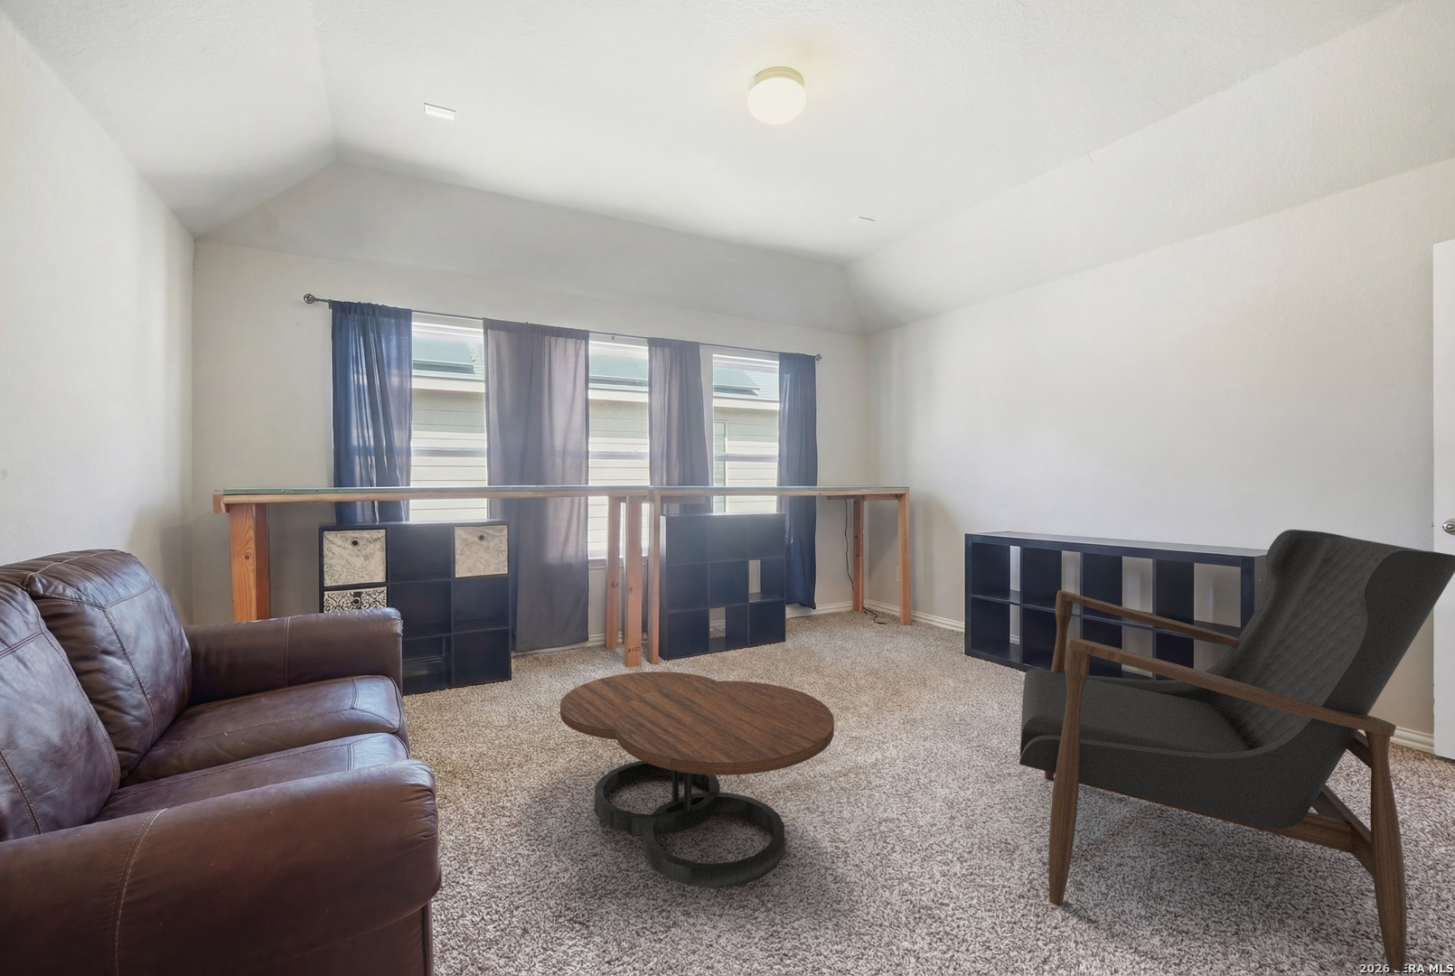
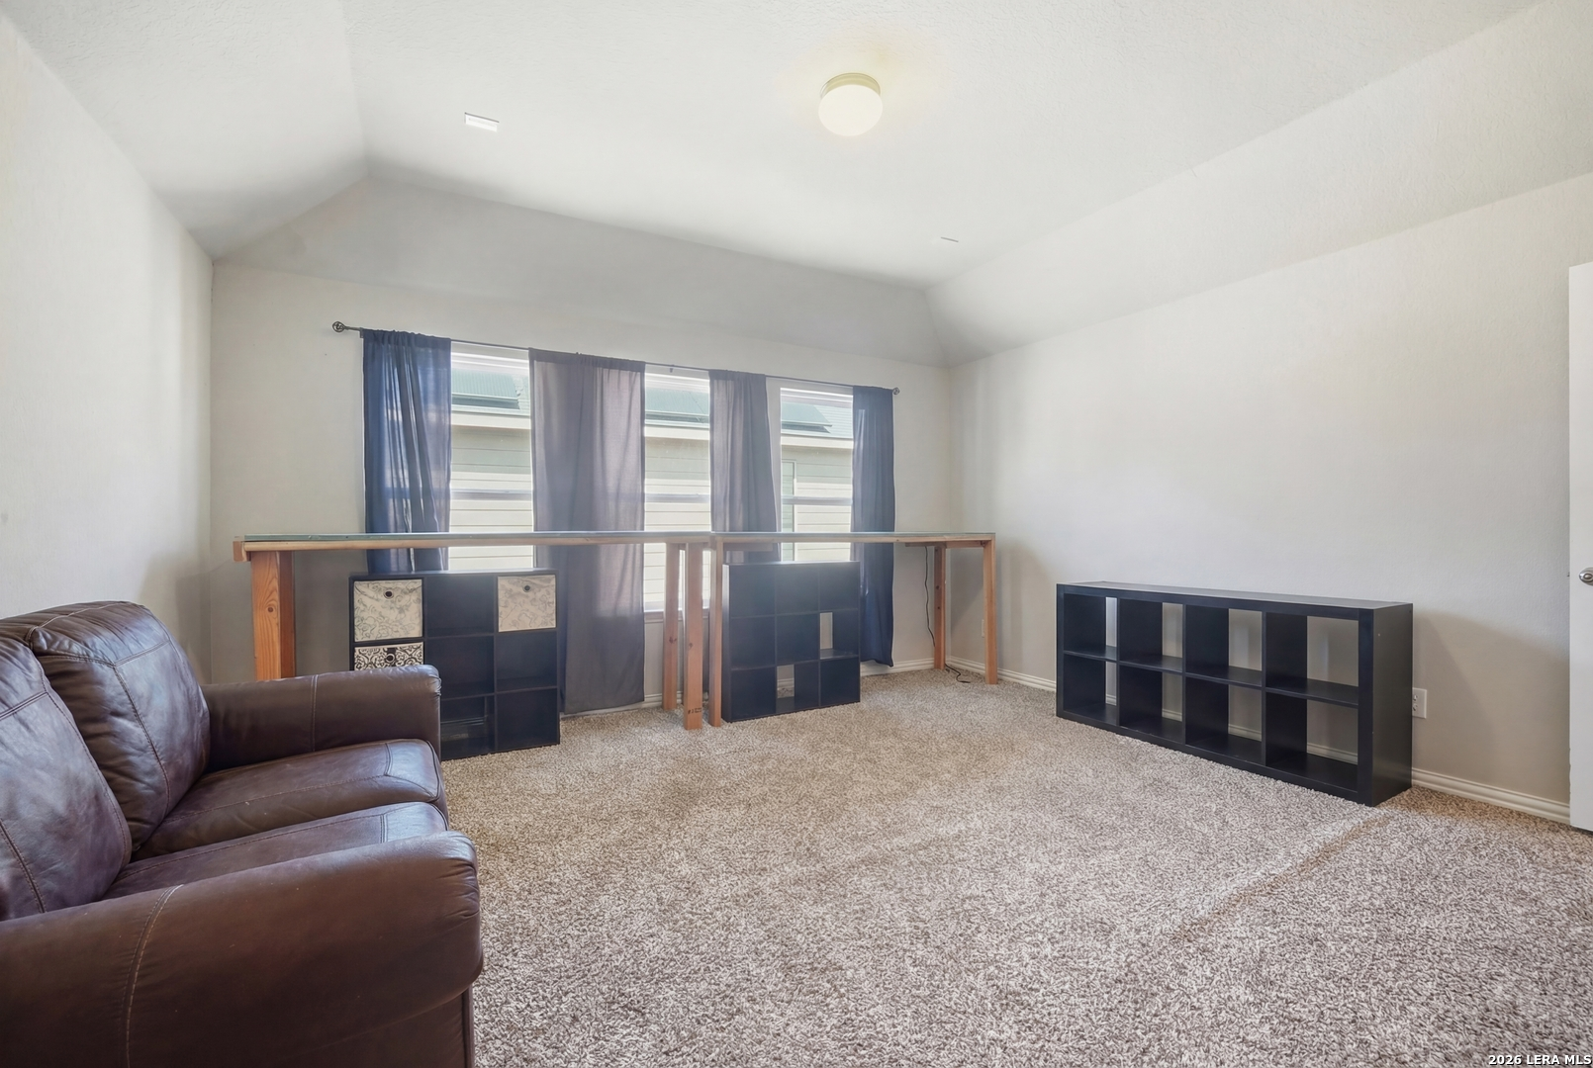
- coffee table [560,671,835,889]
- armchair [1018,528,1455,974]
